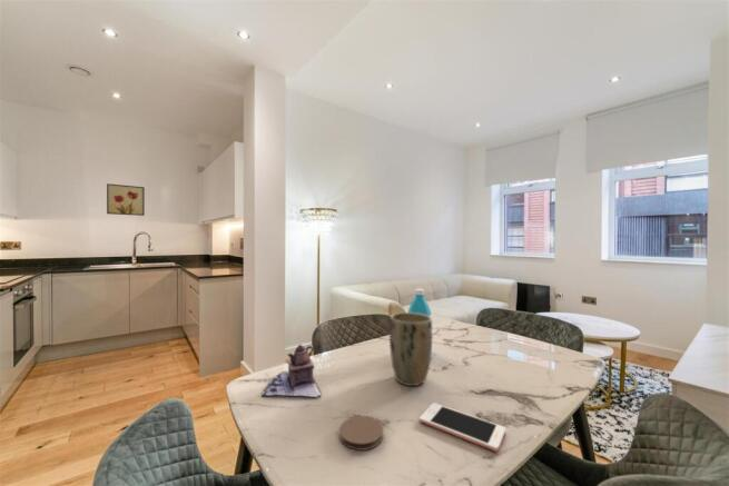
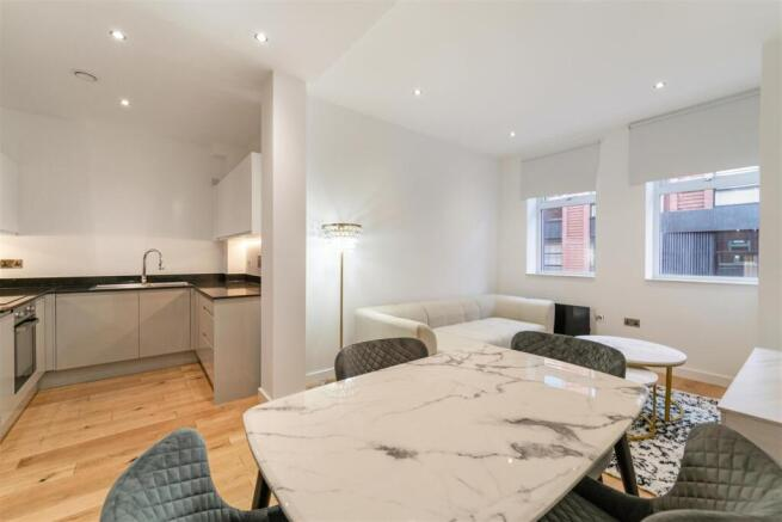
- teapot [260,344,323,398]
- wall art [106,182,146,217]
- coaster [338,415,384,452]
- water bottle [407,288,432,318]
- cell phone [418,401,506,453]
- plant pot [388,311,433,387]
